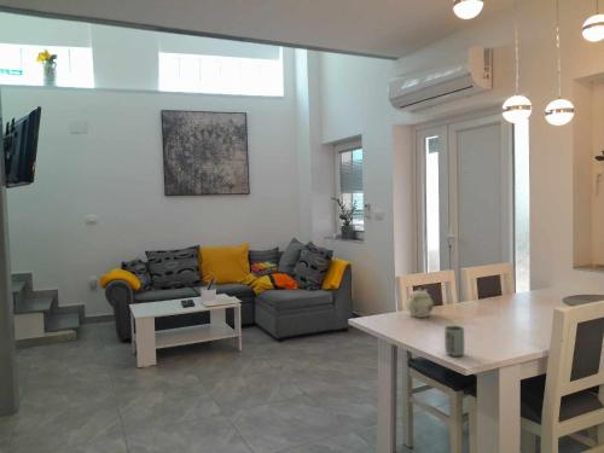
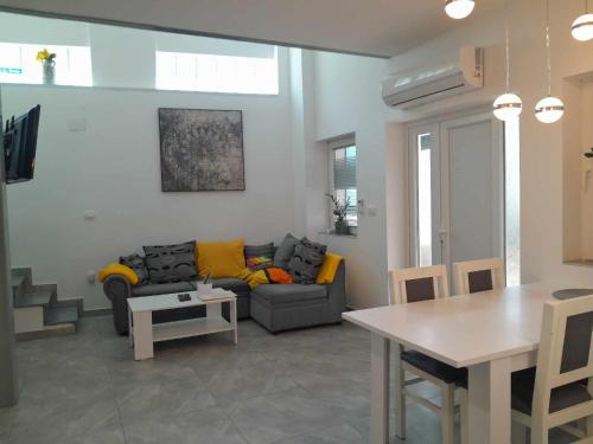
- teapot [405,288,435,319]
- cup [443,325,465,358]
